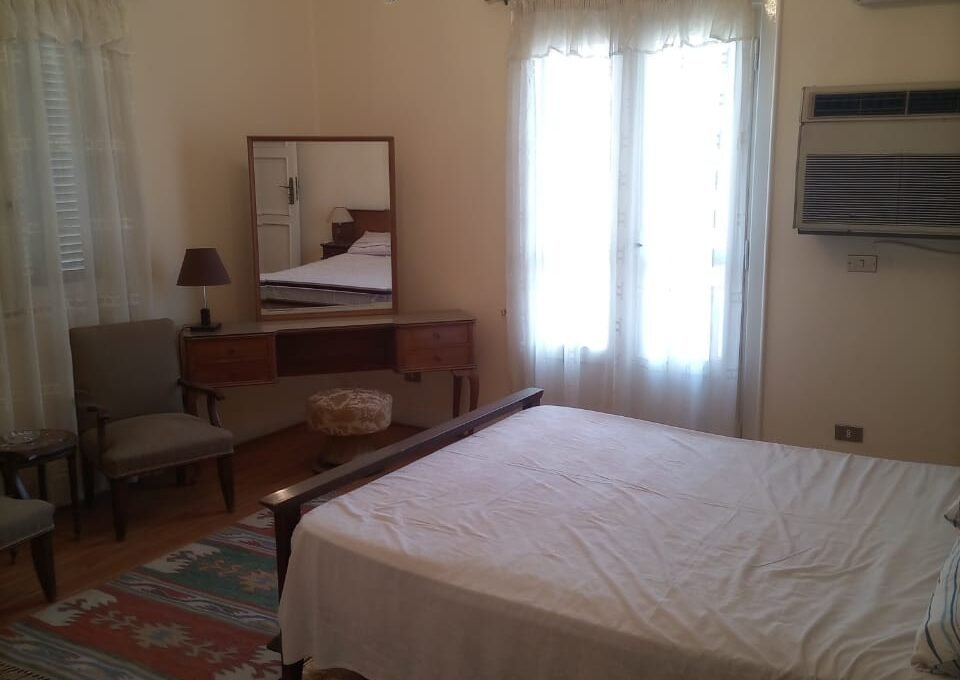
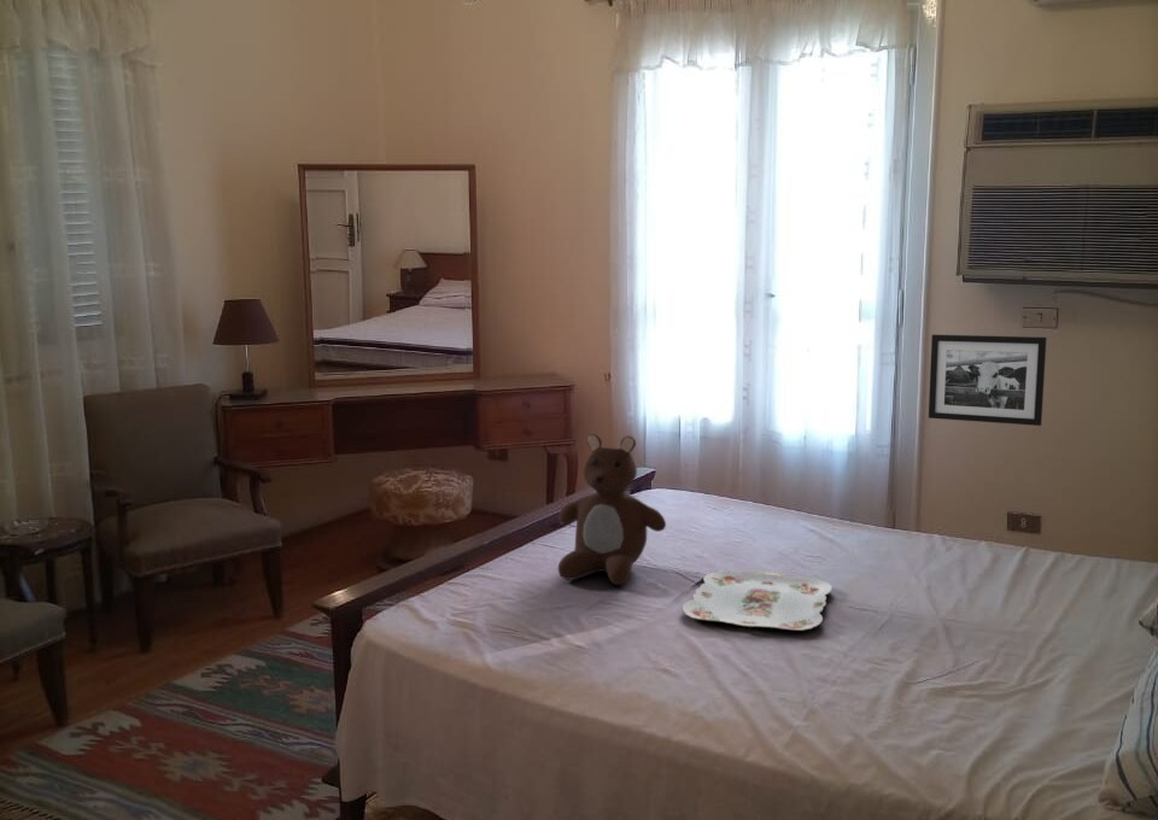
+ serving tray [680,569,834,632]
+ picture frame [928,333,1048,427]
+ teddy bear [557,433,667,586]
